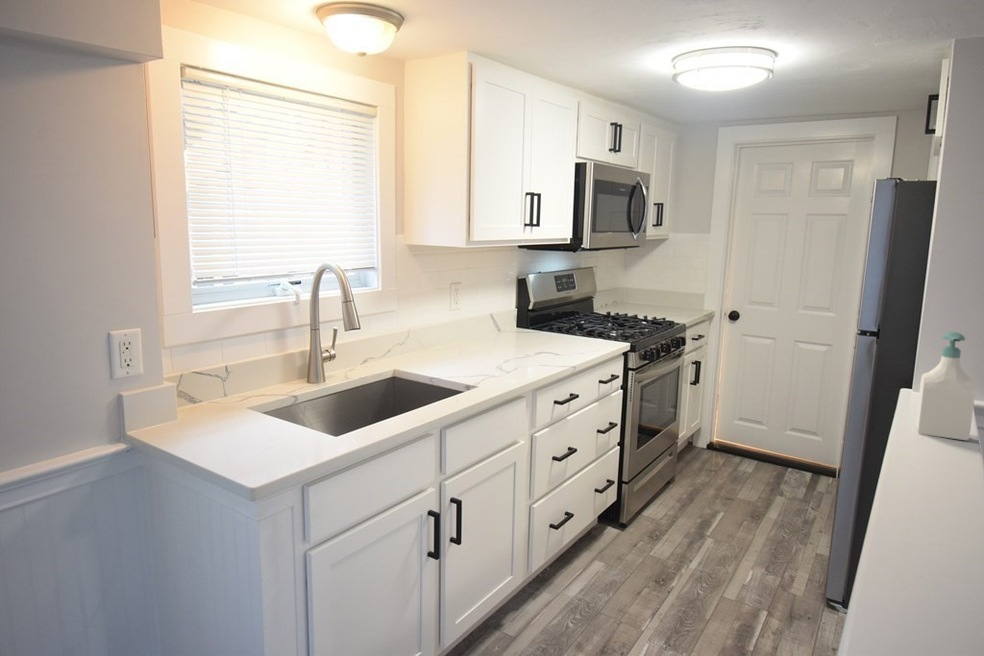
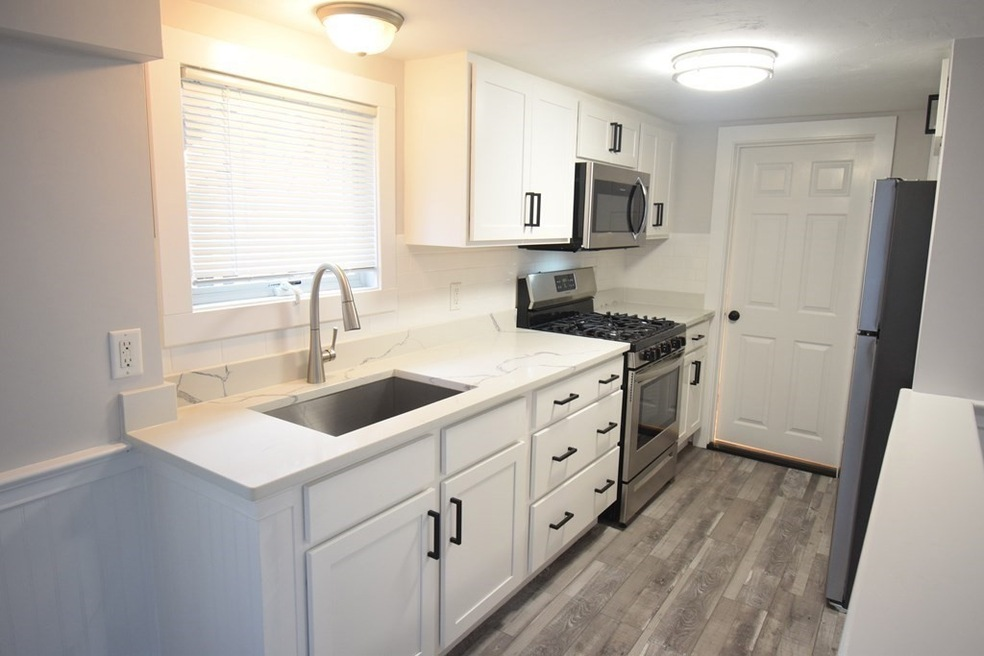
- soap bottle [914,331,977,441]
